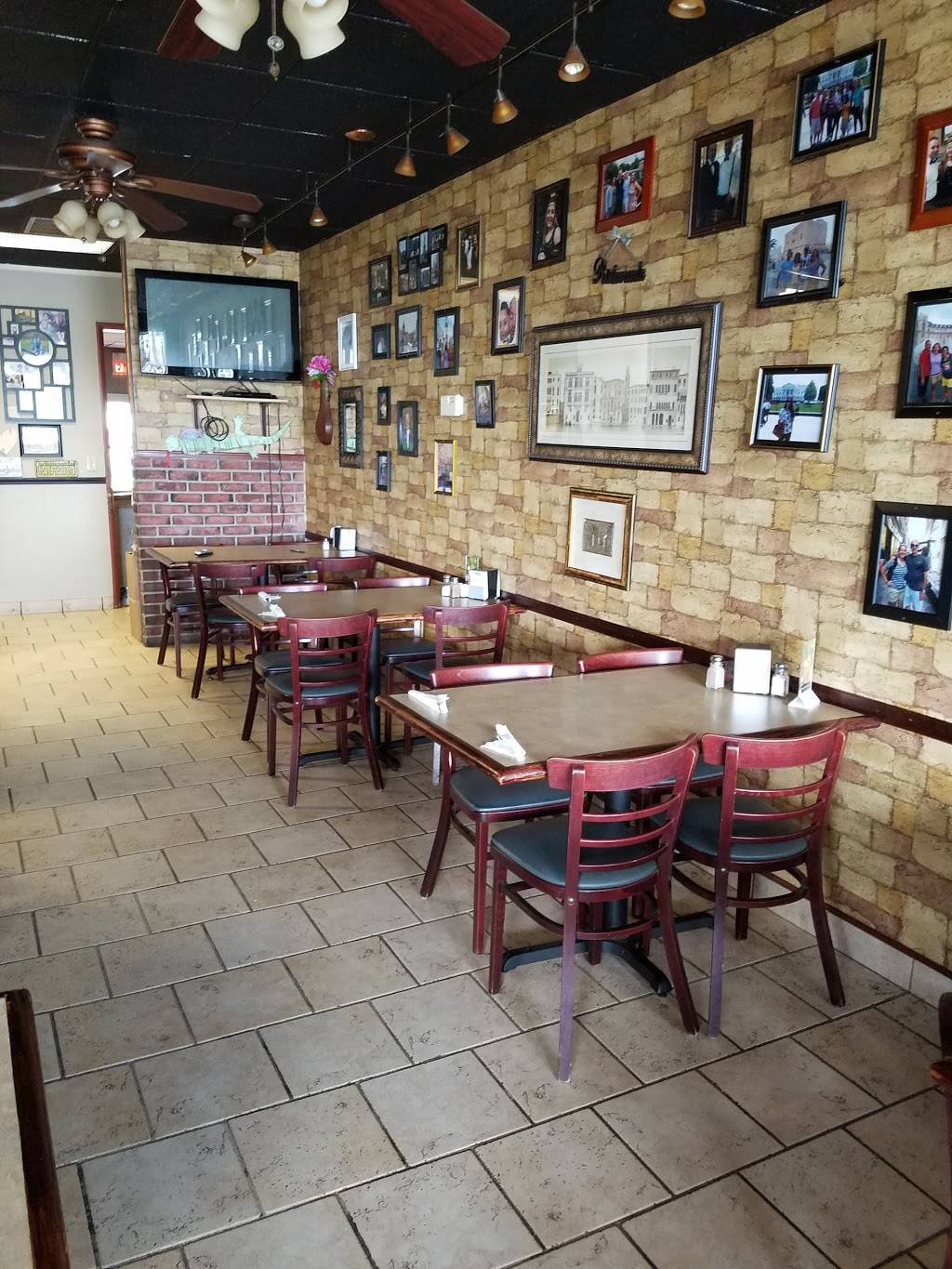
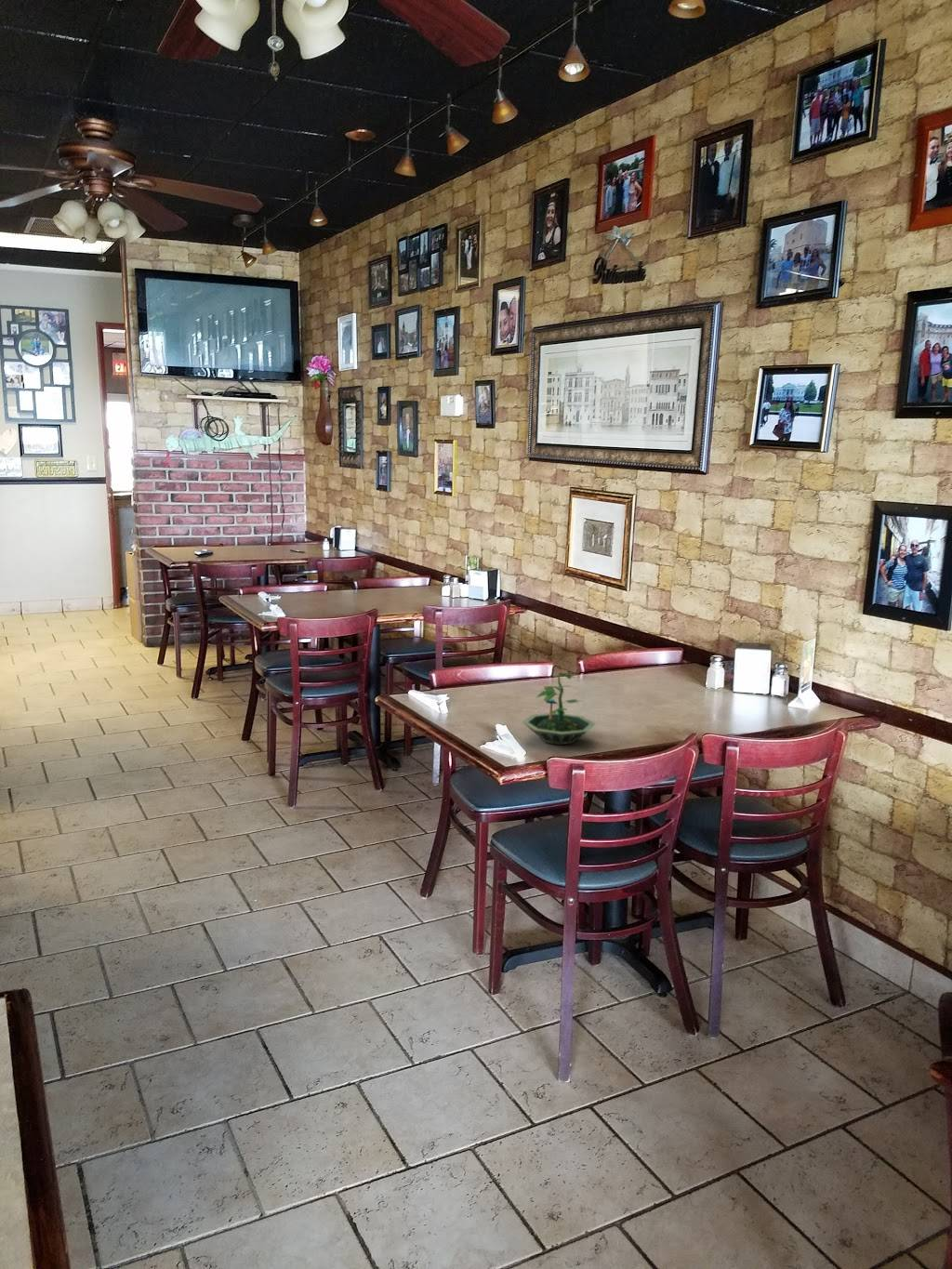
+ terrarium [522,671,597,746]
